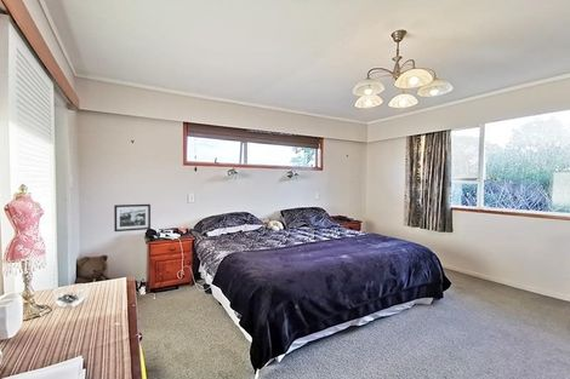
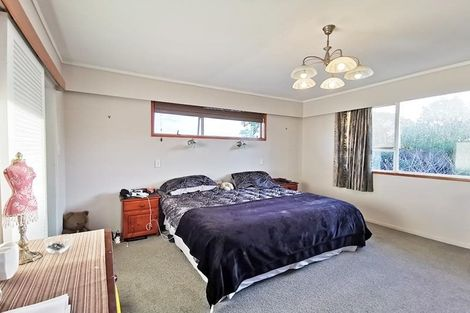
- picture frame [113,203,152,232]
